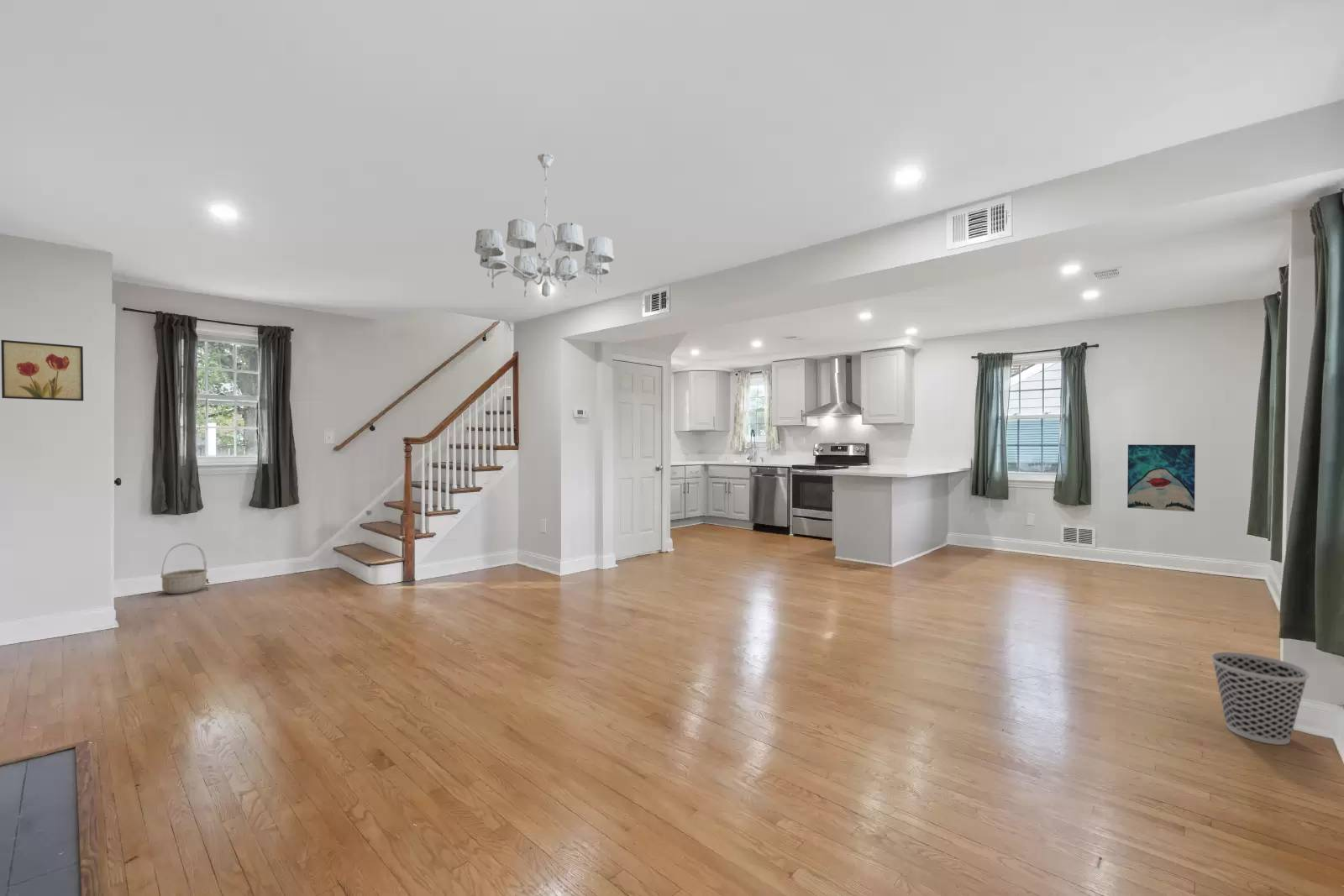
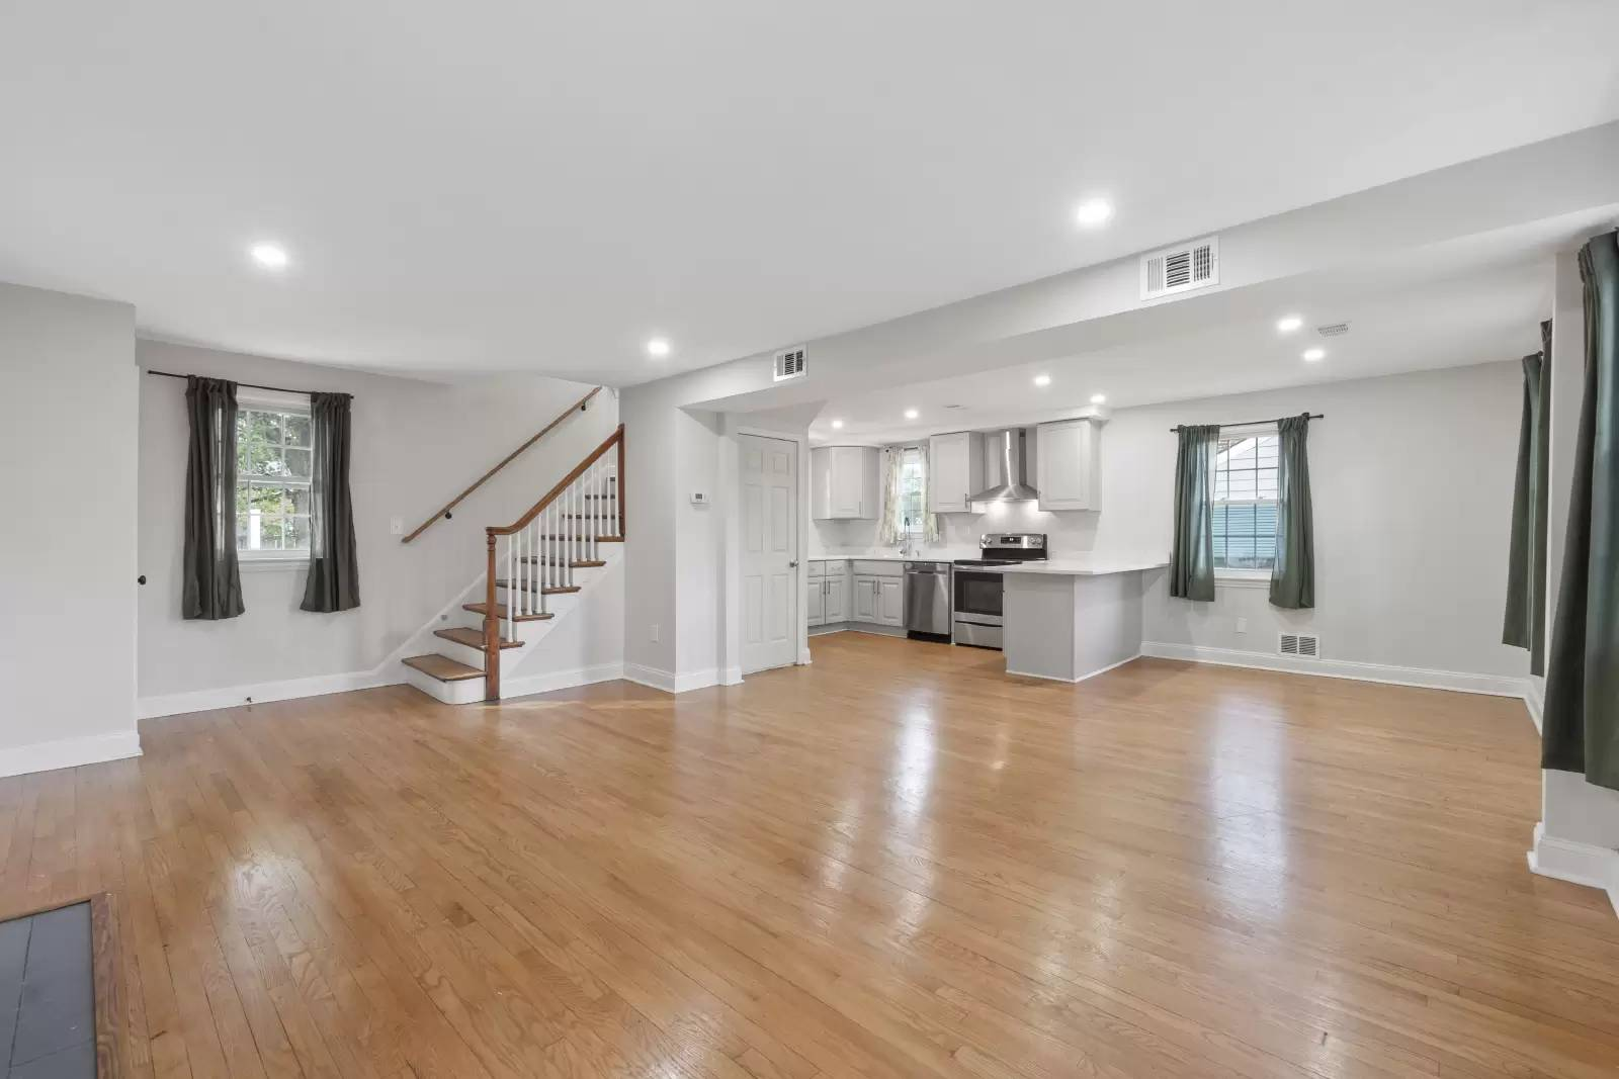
- wastebasket [1210,651,1310,746]
- basket [160,542,208,595]
- wall art [1126,444,1196,512]
- wall art [0,339,84,401]
- chandelier [474,153,615,300]
